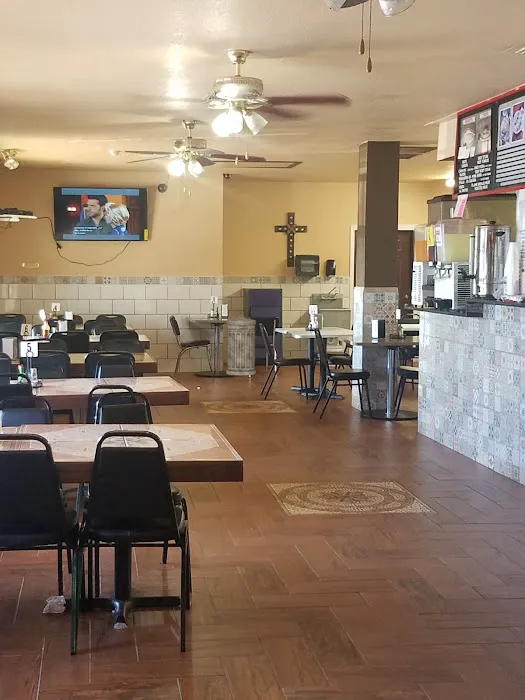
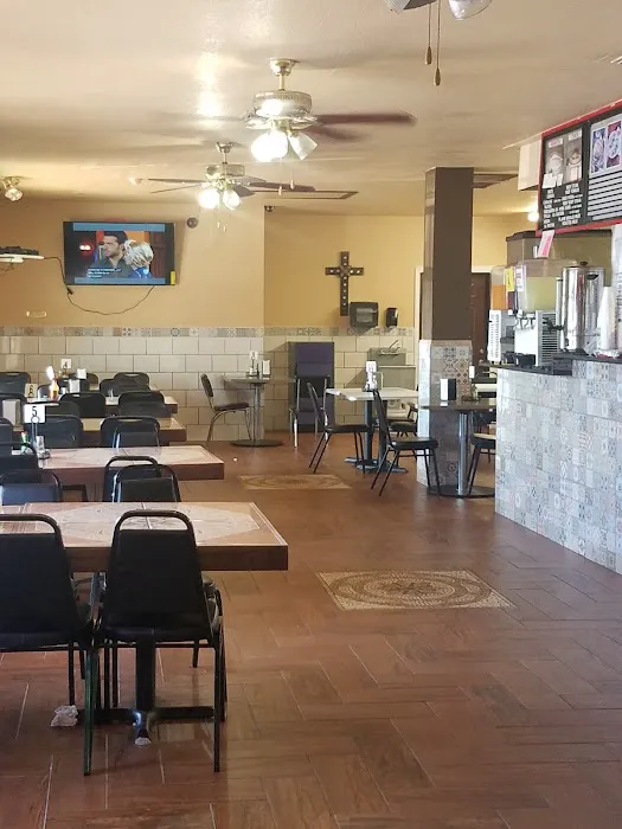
- trash can [225,314,257,376]
